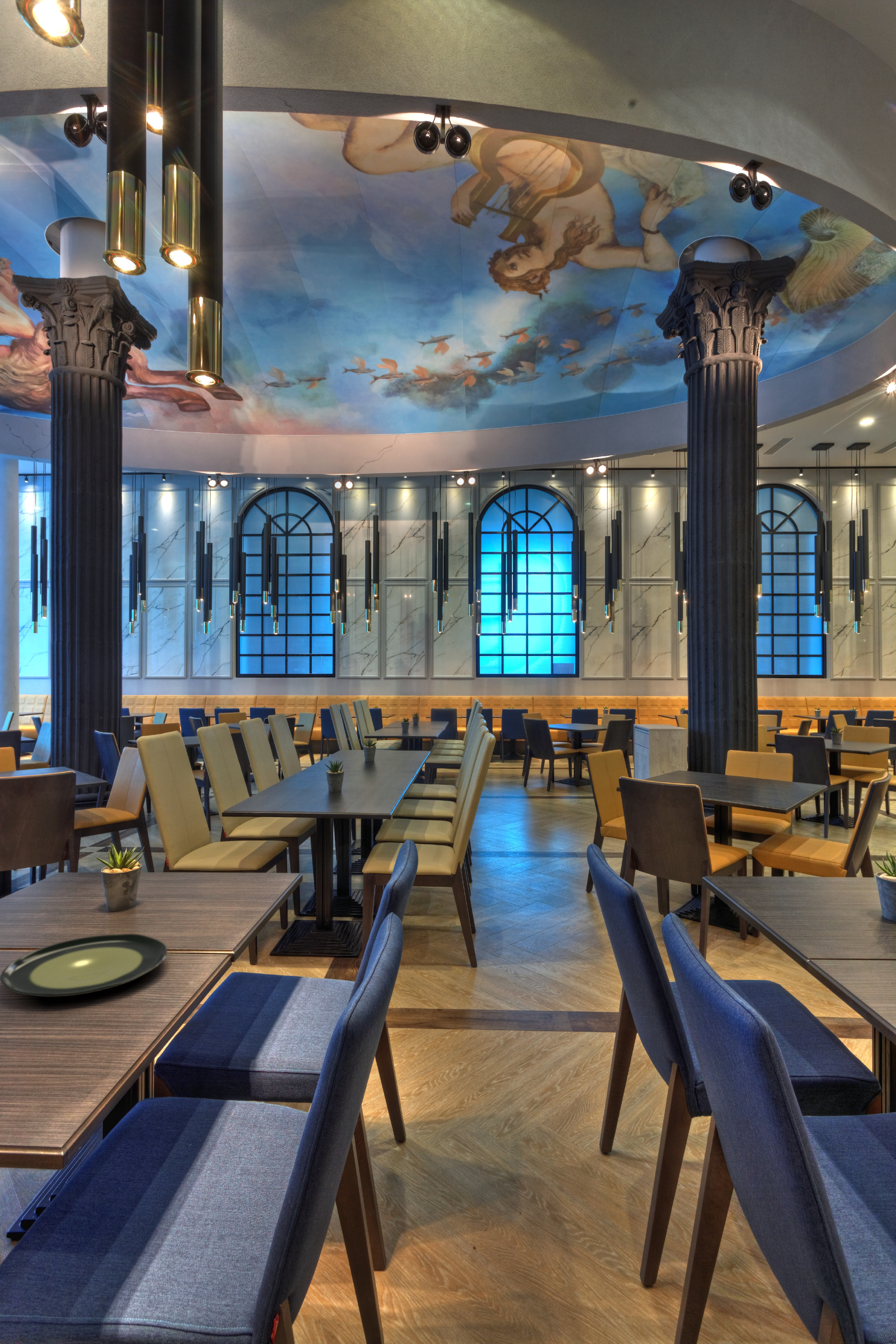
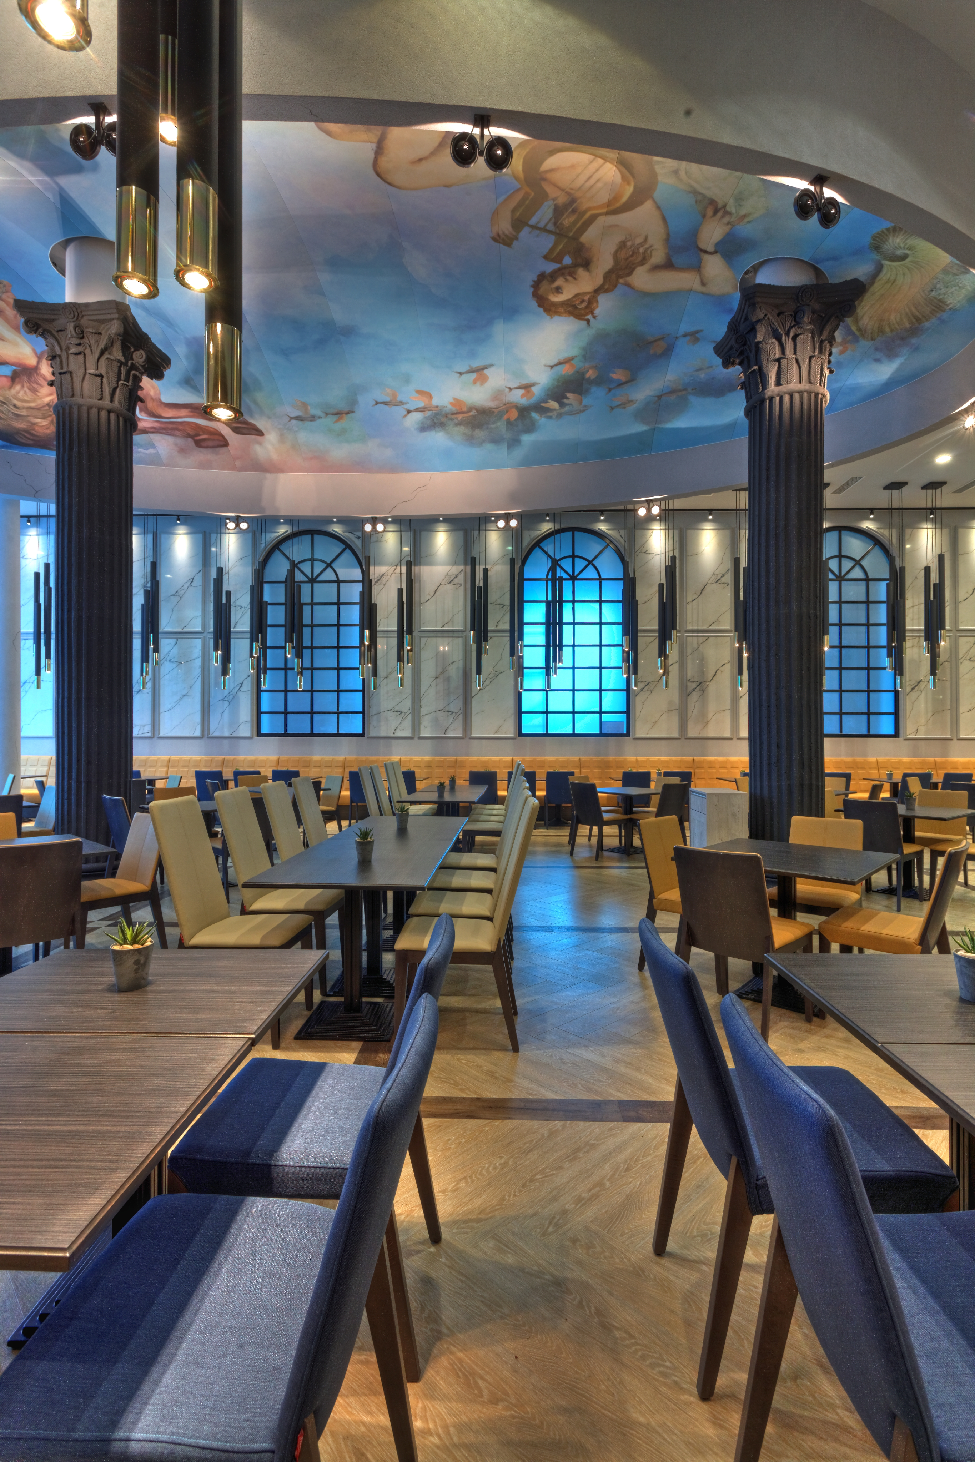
- plate [0,934,167,997]
